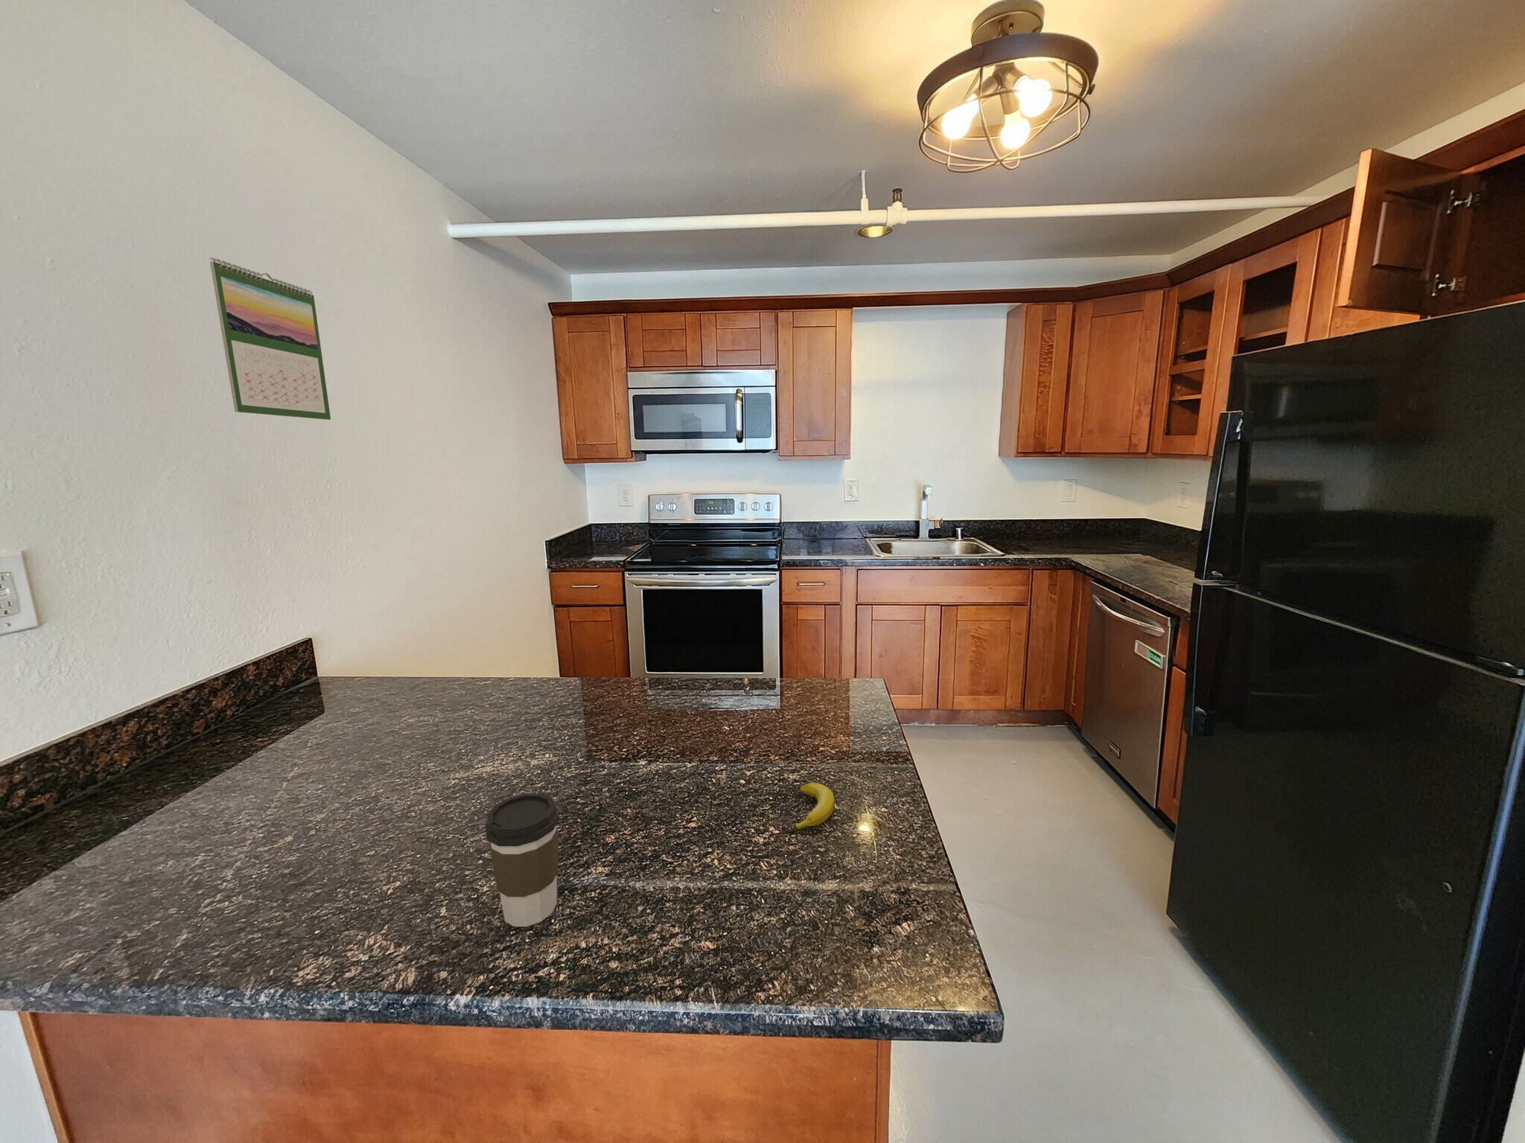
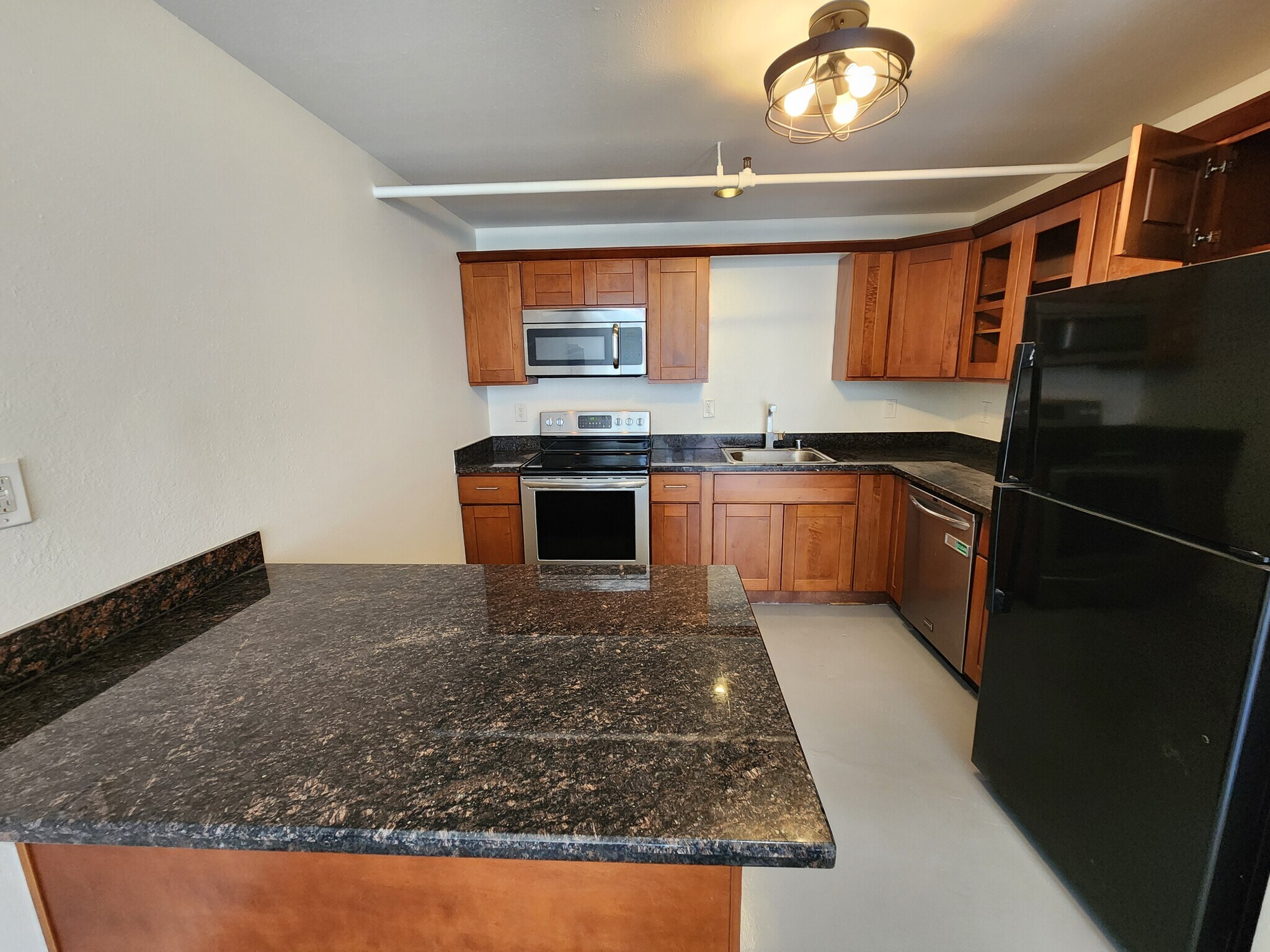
- banana [791,782,836,831]
- calendar [209,257,331,420]
- coffee cup [484,792,560,927]
